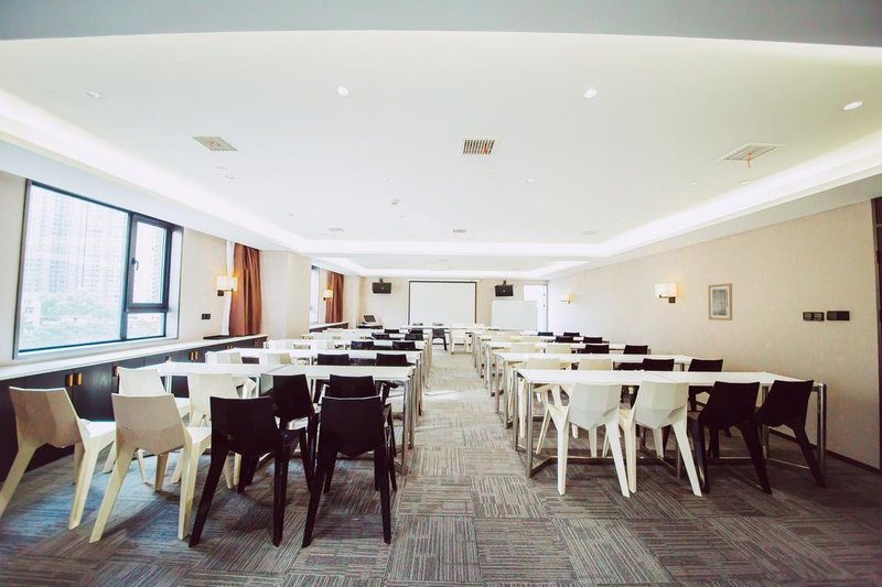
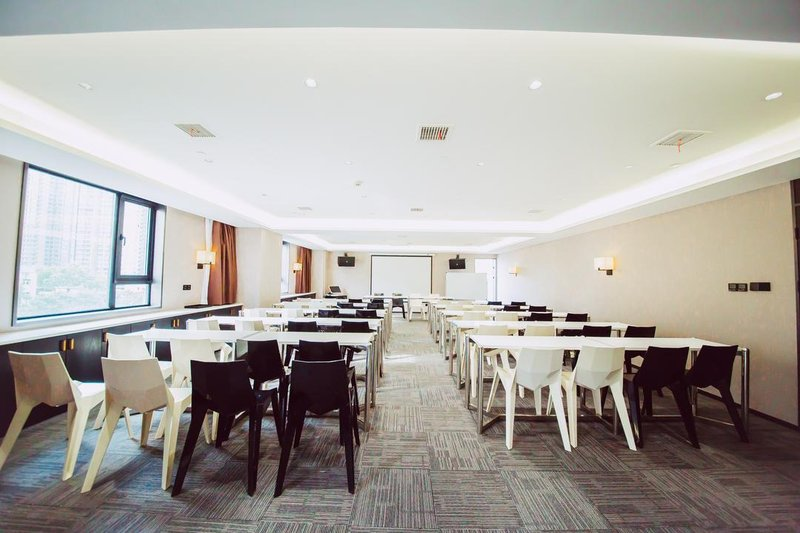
- wall art [707,282,733,322]
